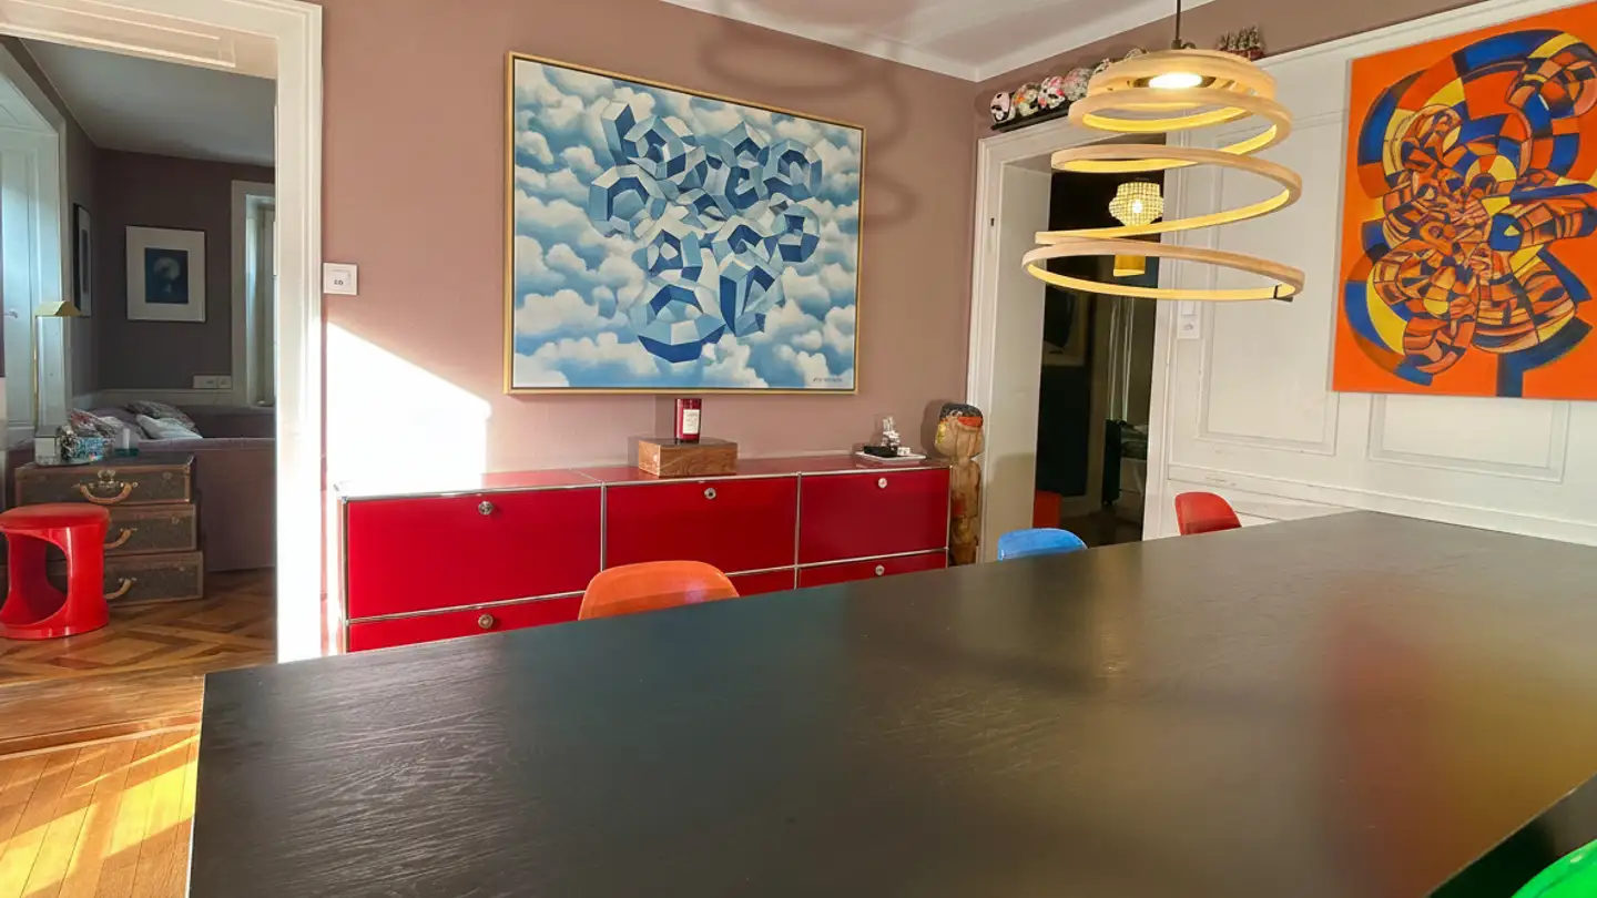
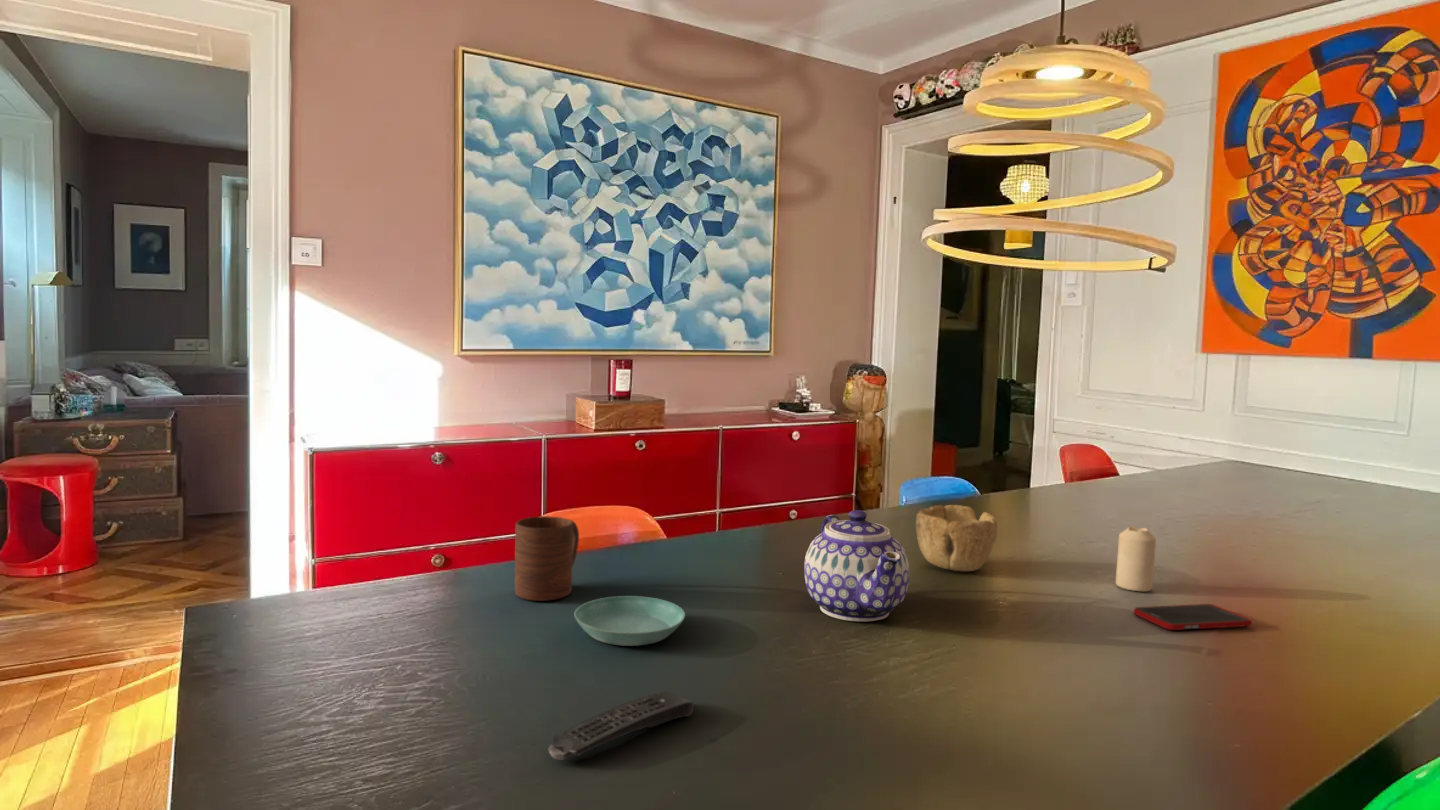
+ remote control [548,690,695,761]
+ bowl [915,504,998,572]
+ cup [514,515,580,602]
+ candle [1115,525,1157,592]
+ saucer [573,595,686,647]
+ cell phone [1133,603,1253,631]
+ teapot [803,509,910,622]
